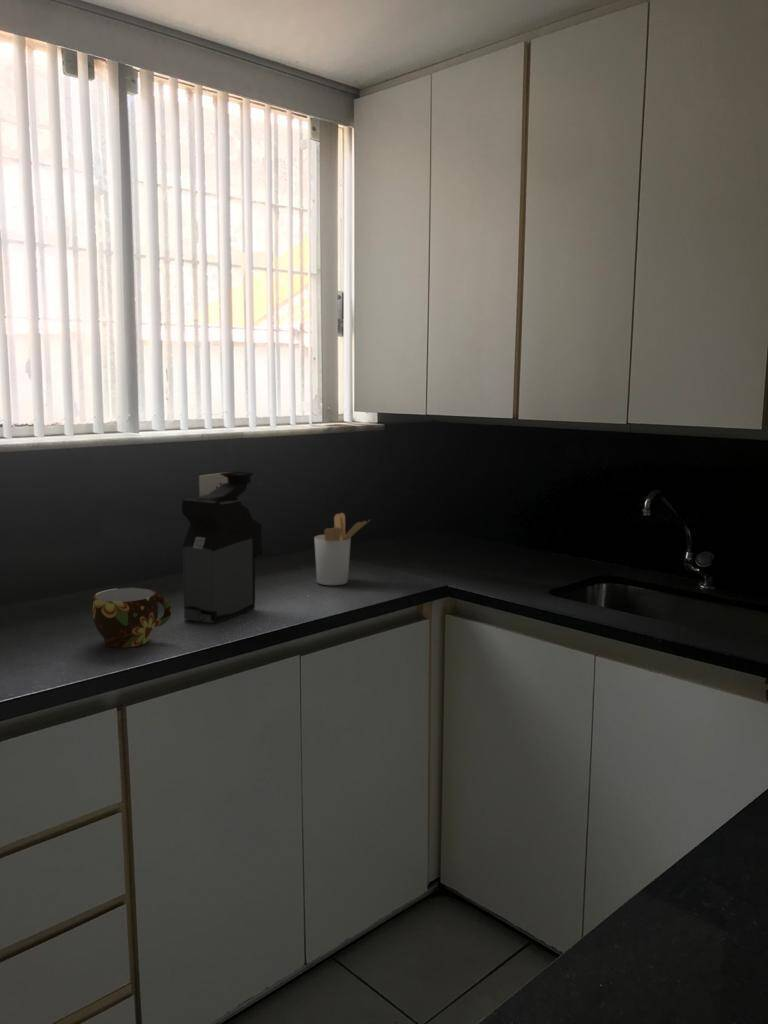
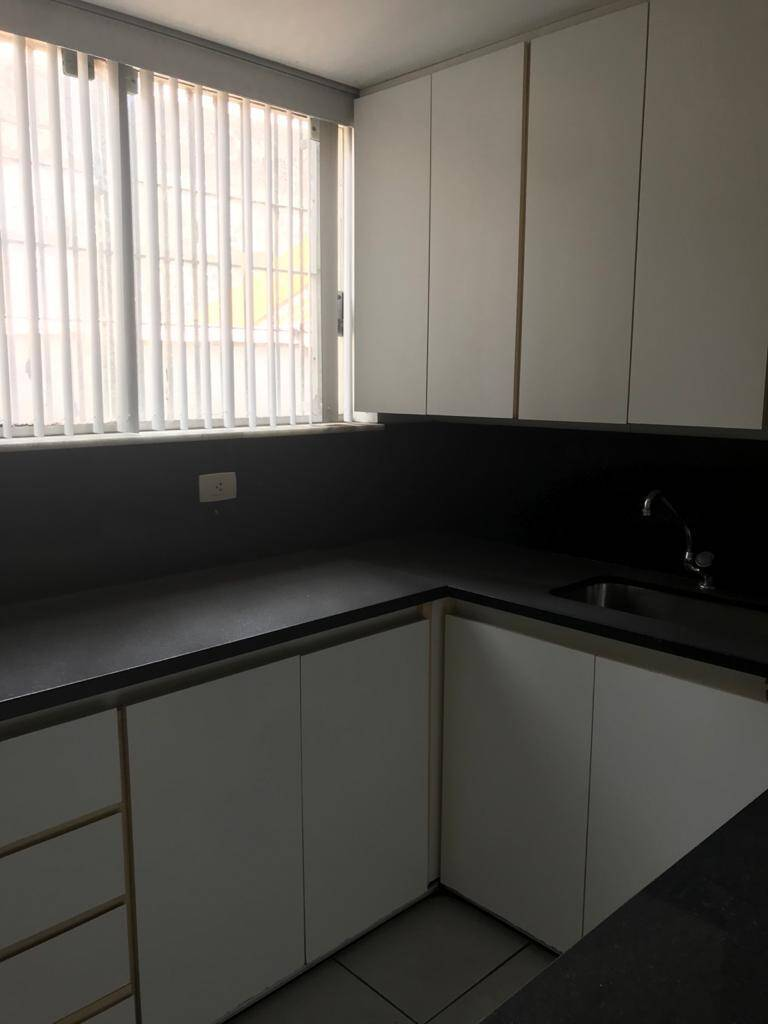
- utensil holder [313,512,371,586]
- cup [92,587,172,648]
- coffee maker [181,471,264,624]
